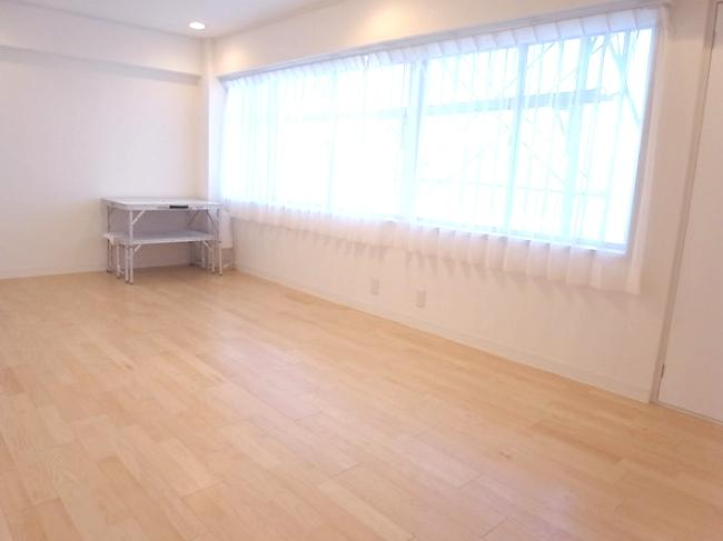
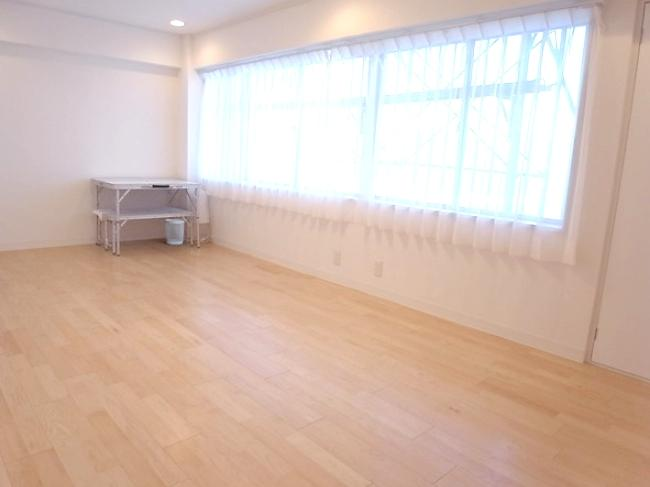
+ wastebasket [164,218,186,246]
